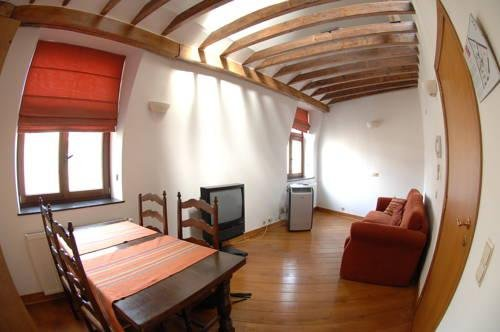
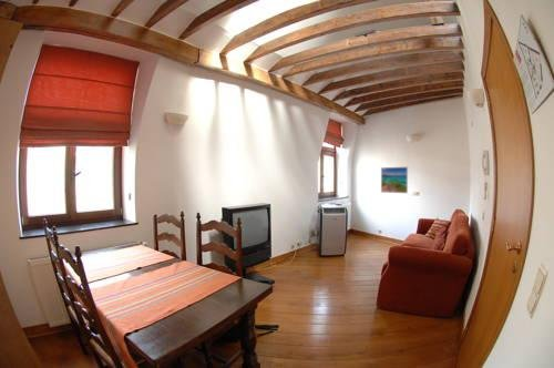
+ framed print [380,166,409,194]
